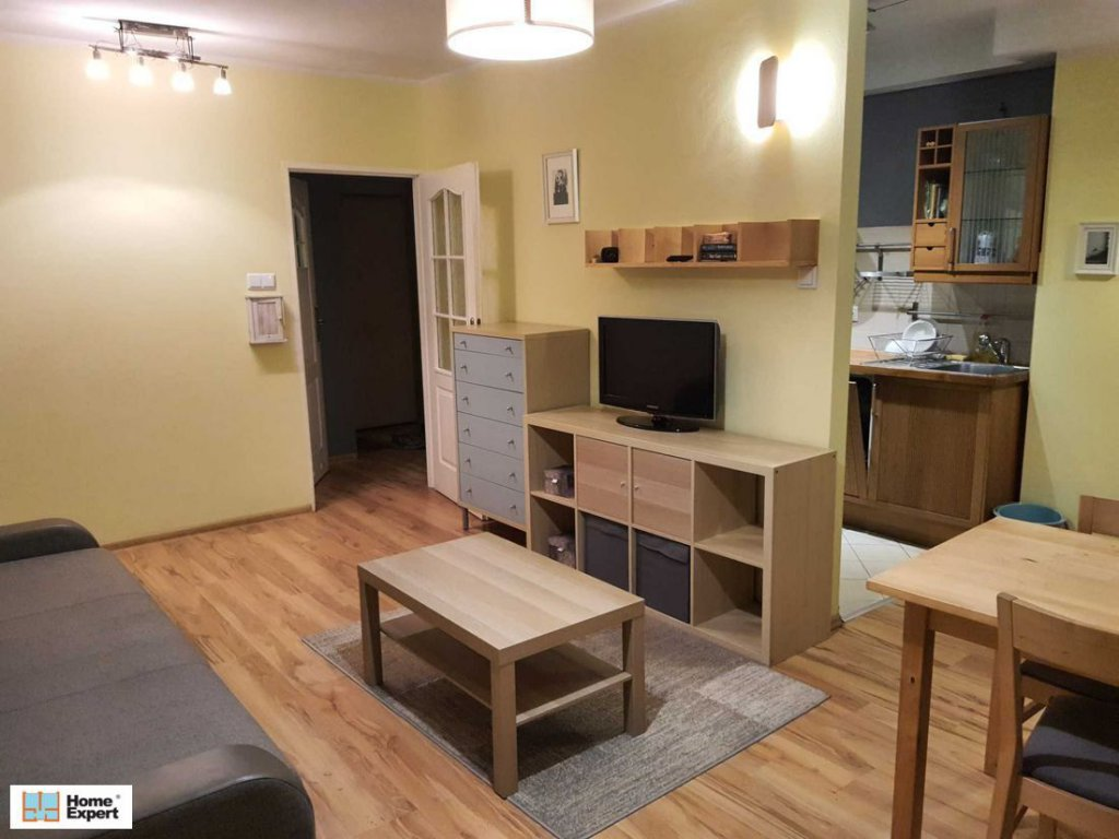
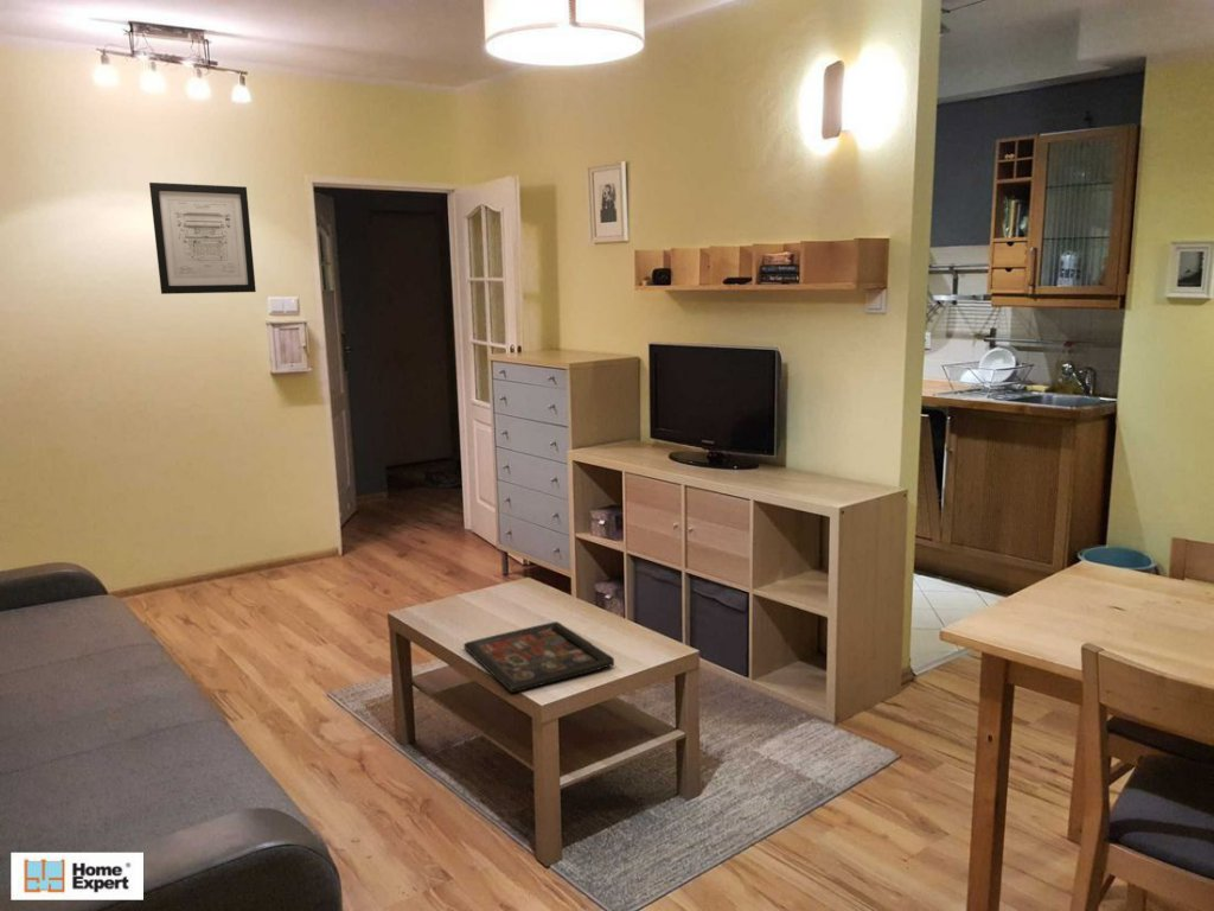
+ wall art [148,181,257,295]
+ decorative tray [462,620,615,694]
